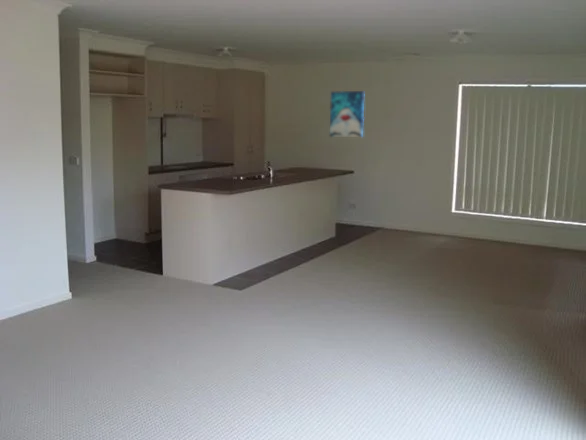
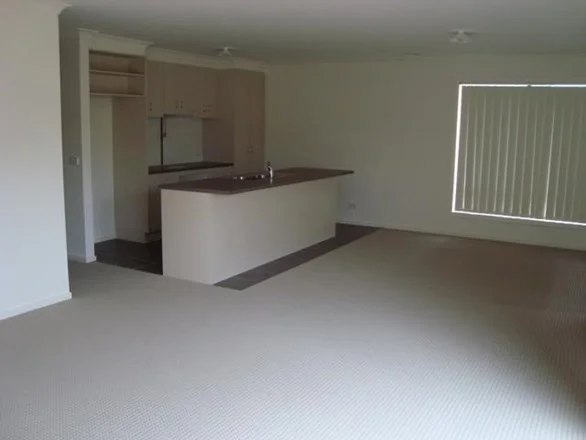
- wall art [329,90,365,138]
